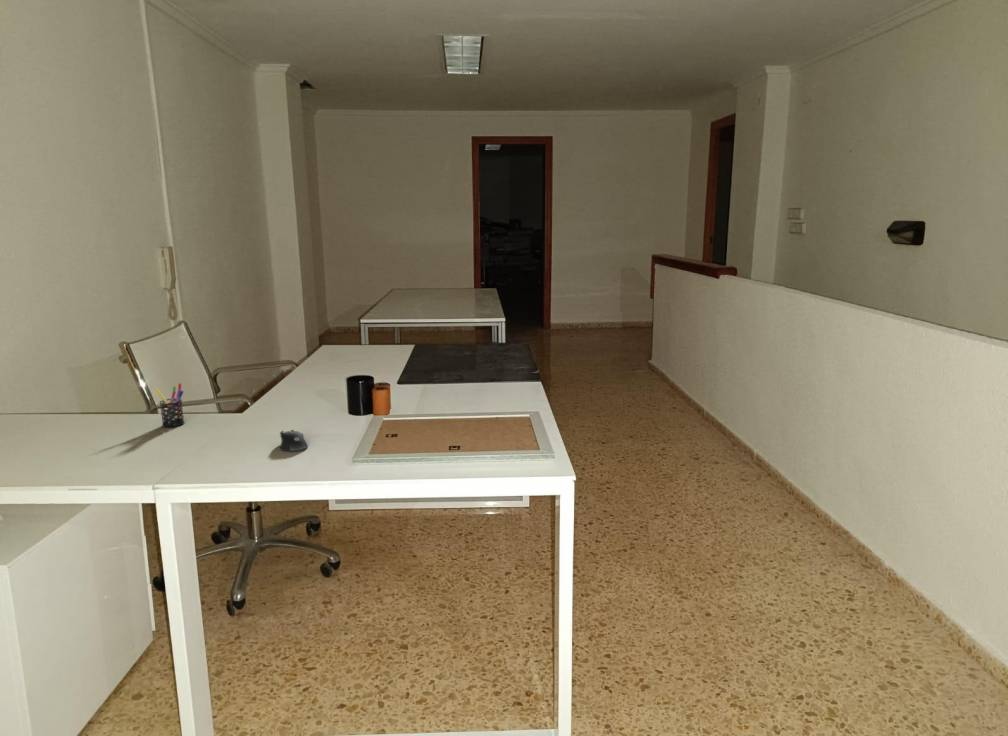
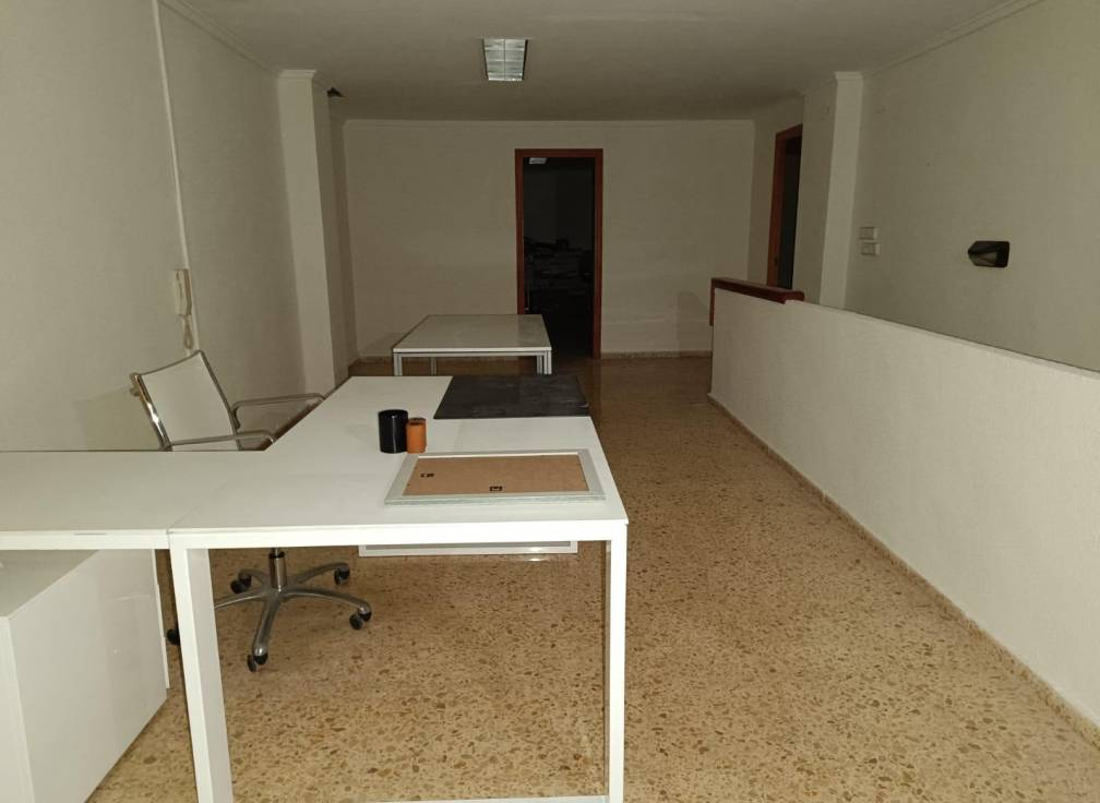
- computer mouse [279,429,309,453]
- pen holder [153,382,186,428]
